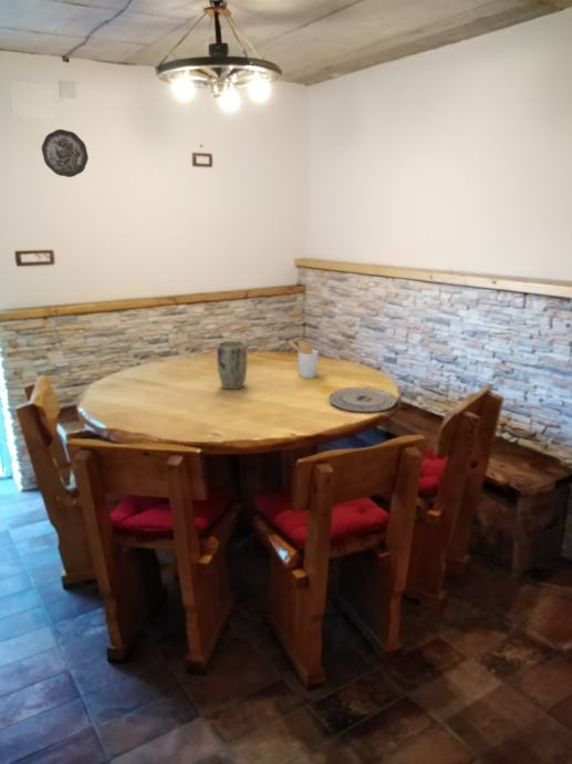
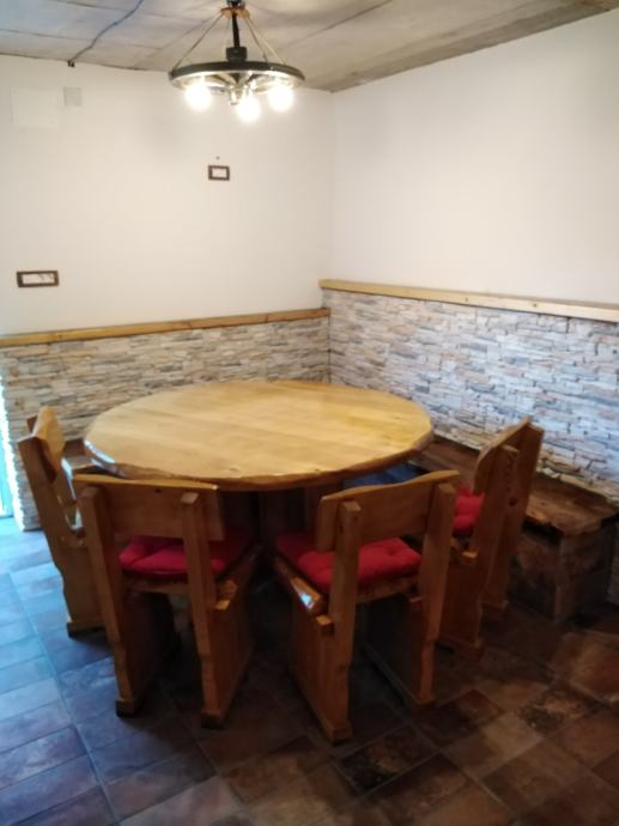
- utensil holder [288,339,320,379]
- decorative plate [41,128,90,178]
- plate [327,386,397,413]
- plant pot [216,340,248,391]
